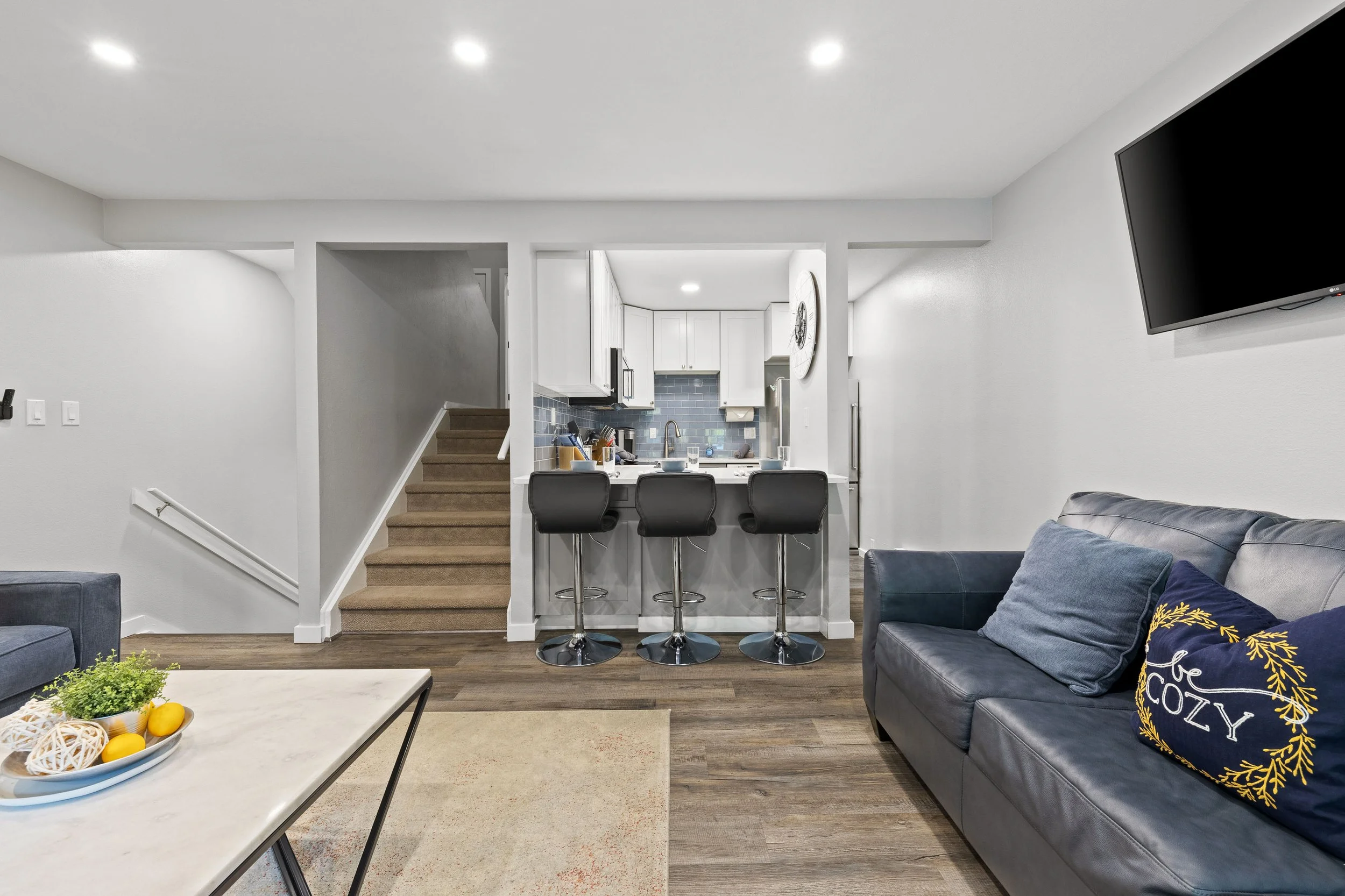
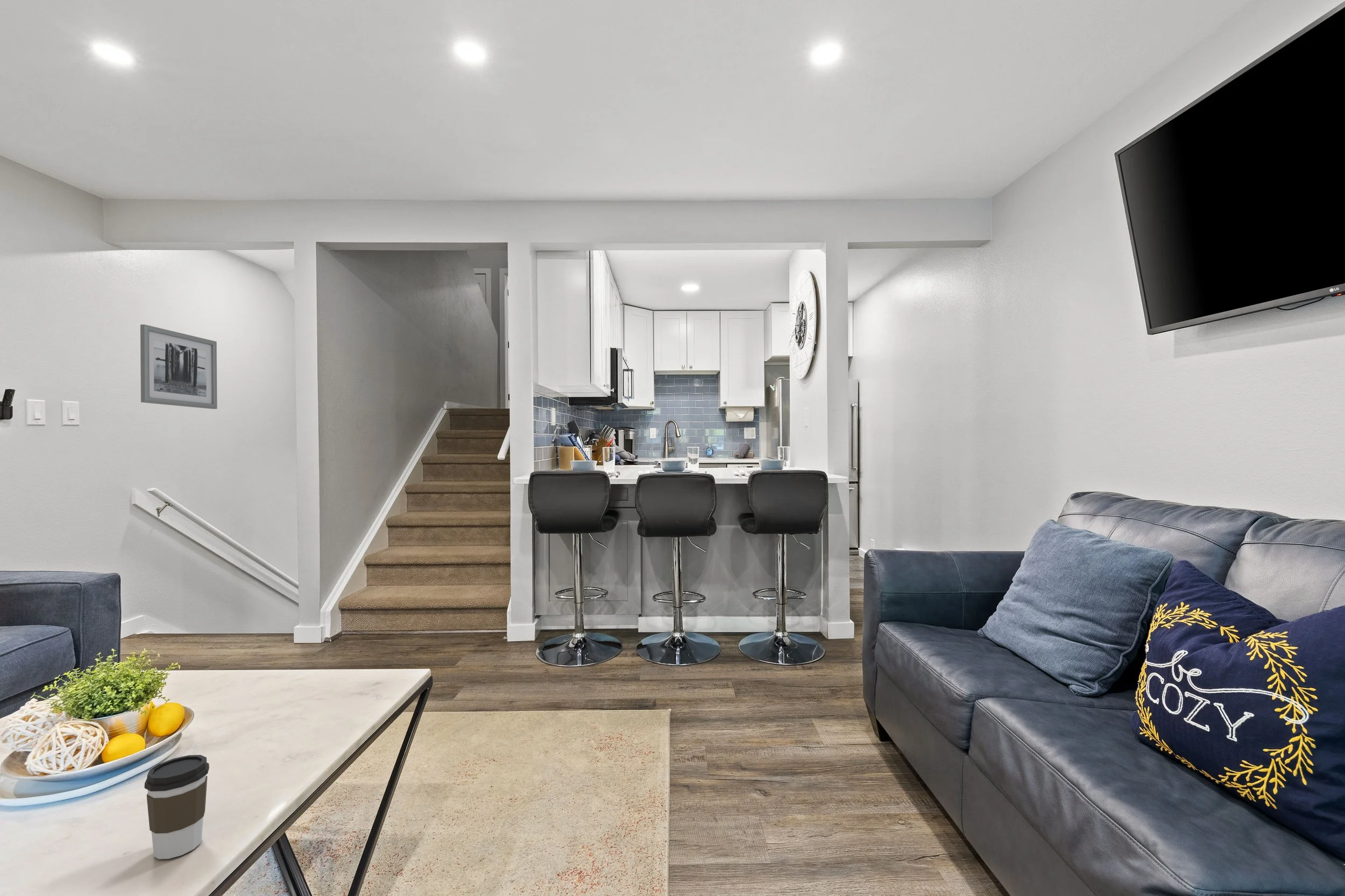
+ coffee cup [144,755,210,859]
+ wall art [140,324,218,410]
